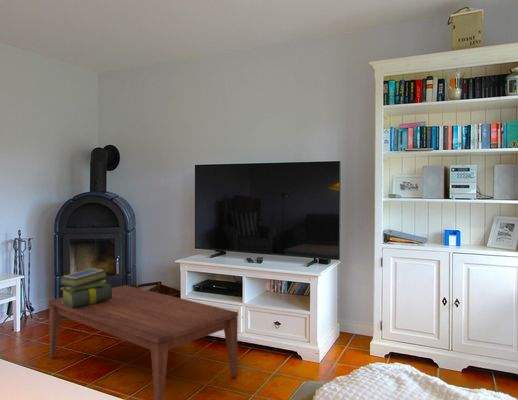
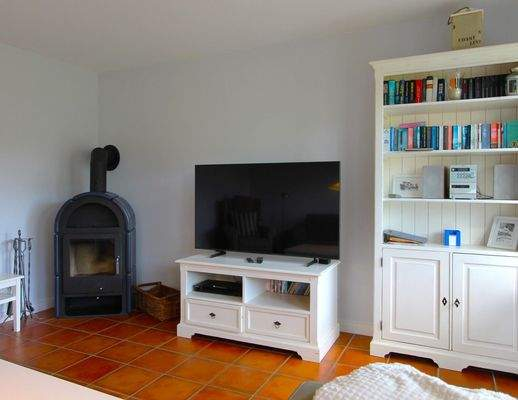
- coffee table [48,284,239,400]
- stack of books [58,267,112,308]
